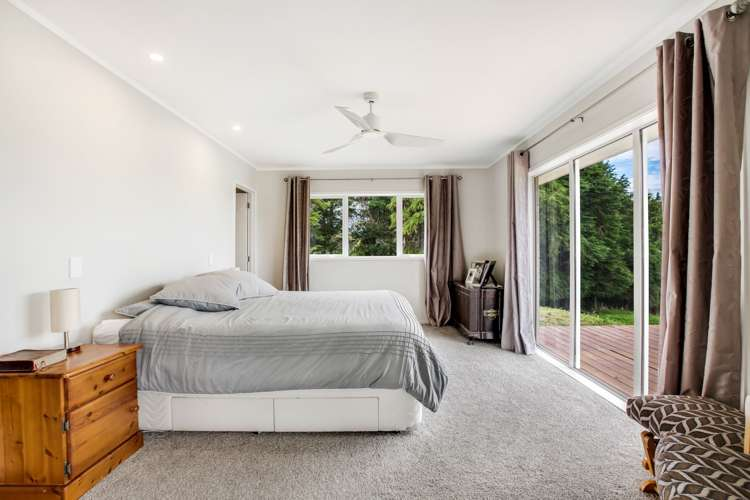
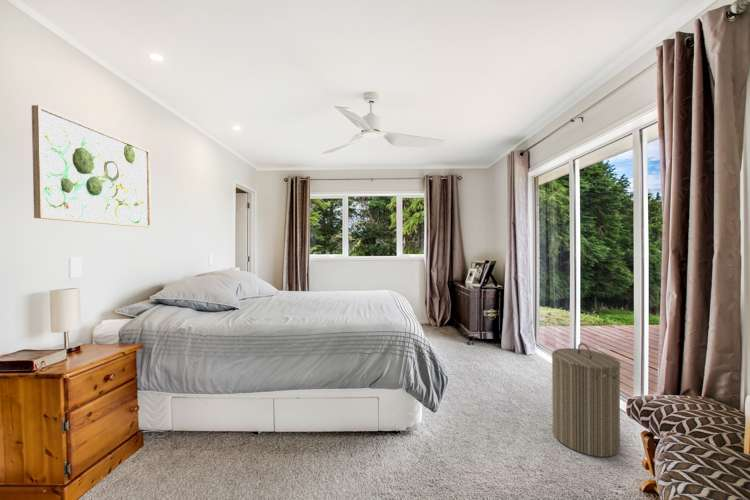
+ wall art [31,104,152,228]
+ laundry hamper [551,342,621,458]
